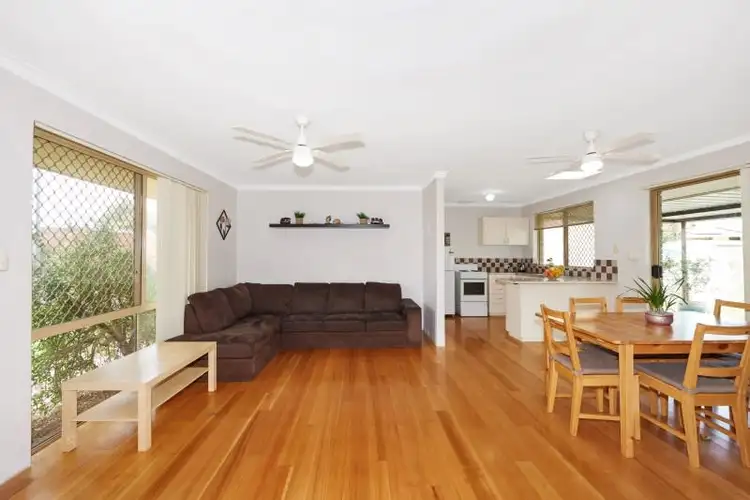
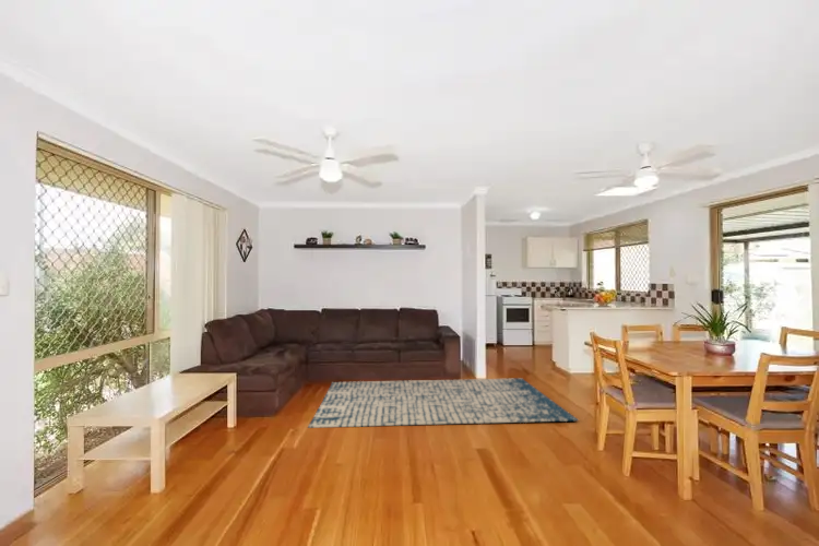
+ rug [307,377,580,429]
